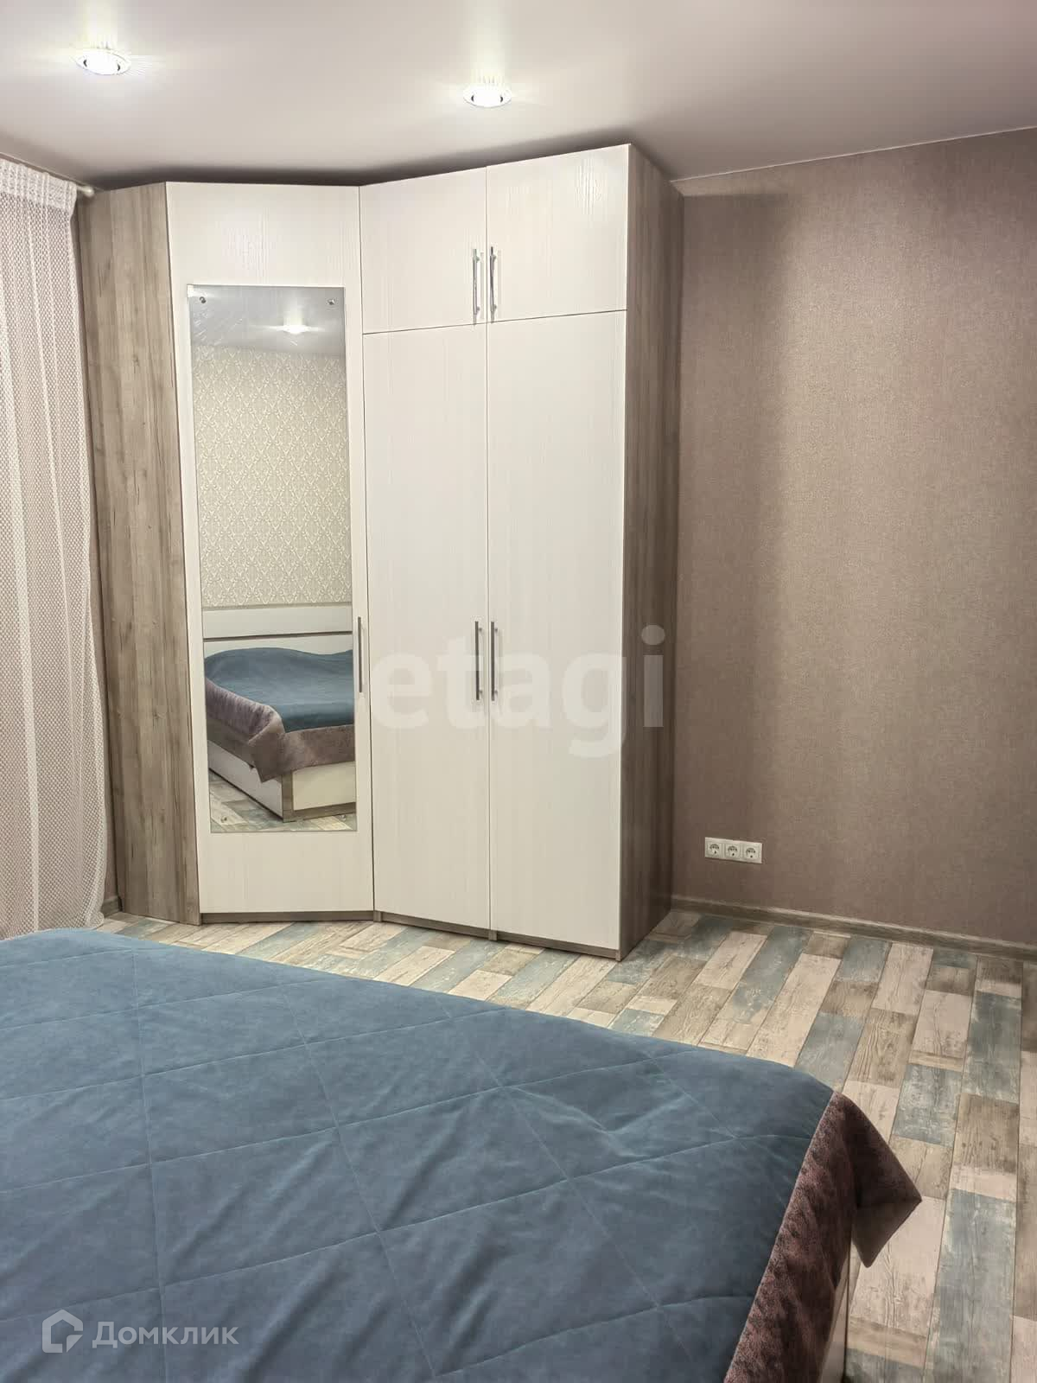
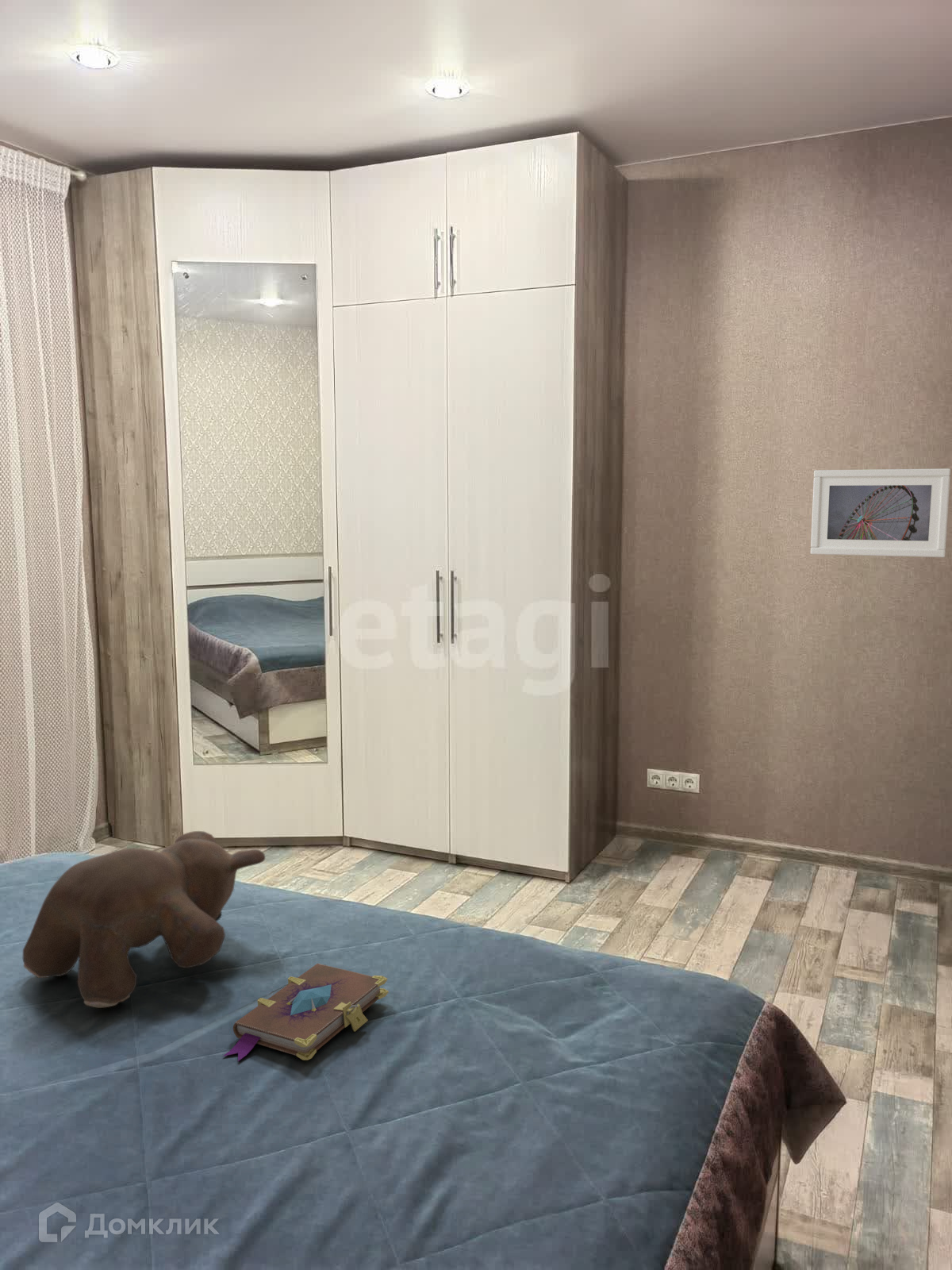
+ teddy bear [22,830,266,1009]
+ book [222,963,390,1062]
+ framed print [810,468,951,558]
